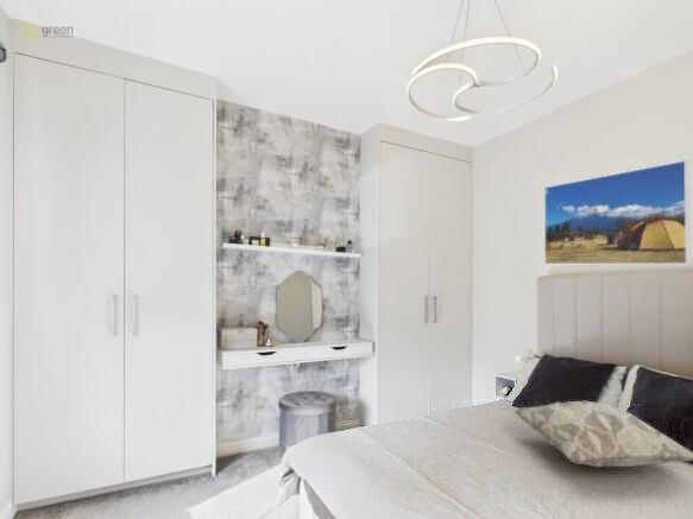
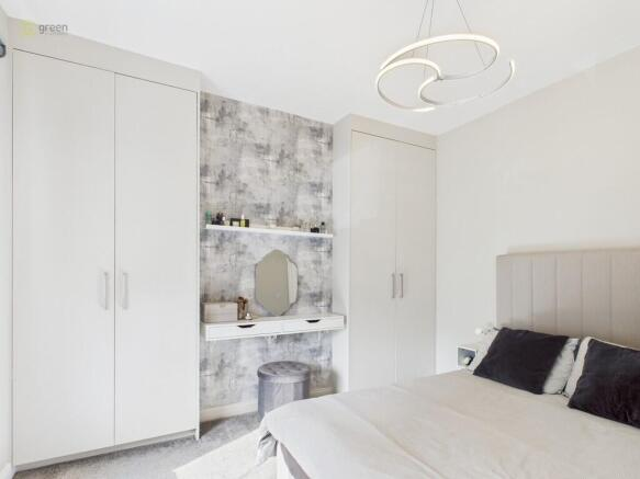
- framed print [543,159,691,265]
- decorative pillow [512,399,693,469]
